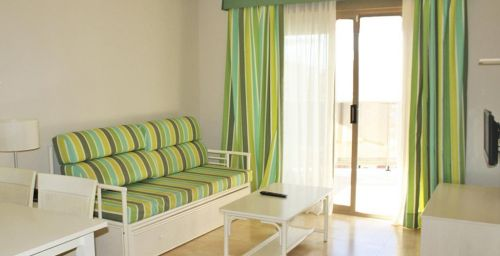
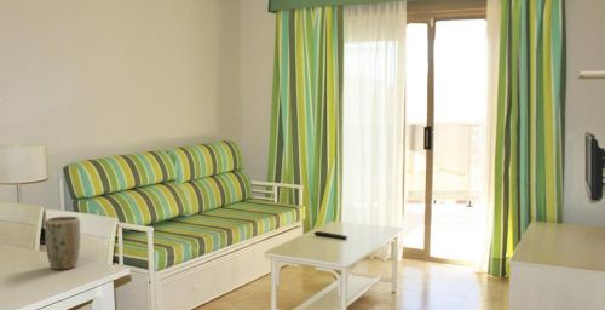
+ plant pot [44,216,81,270]
